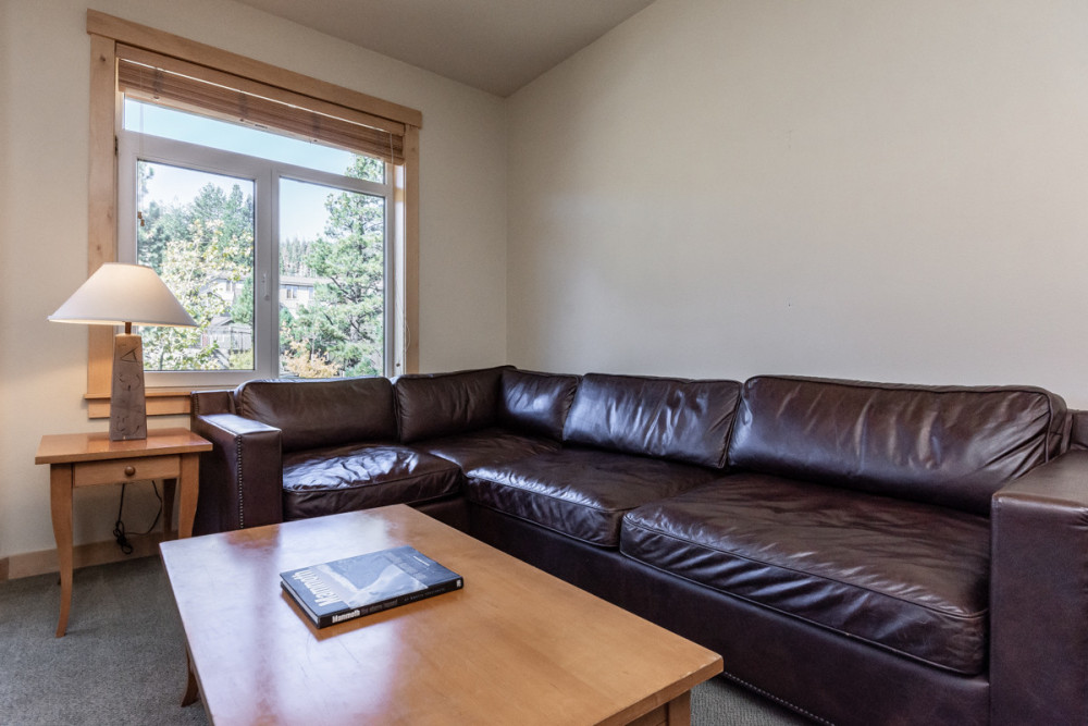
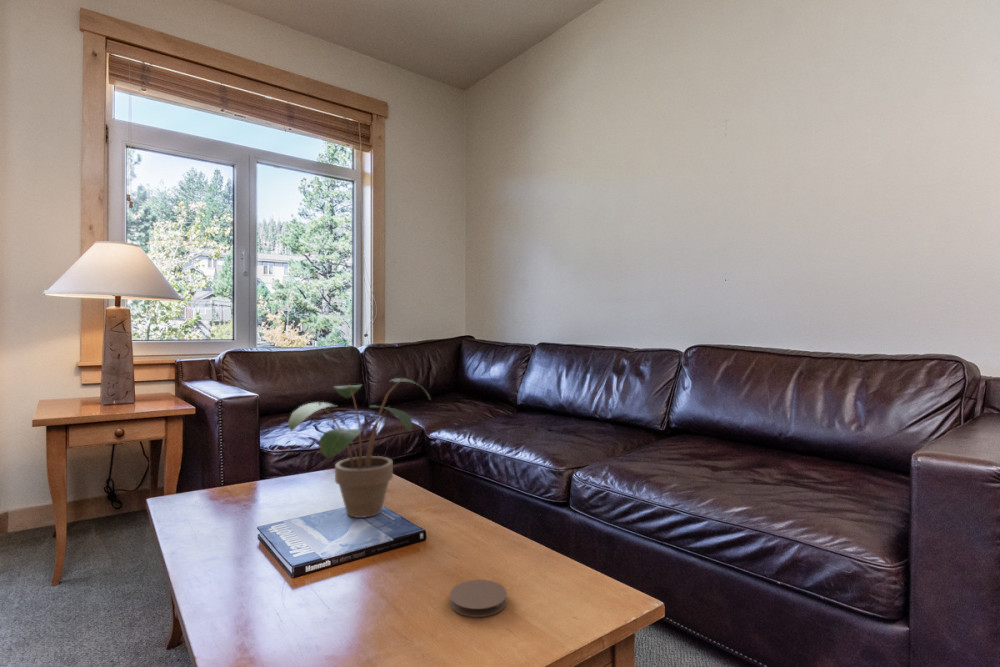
+ potted plant [287,377,431,519]
+ coaster [449,578,508,618]
